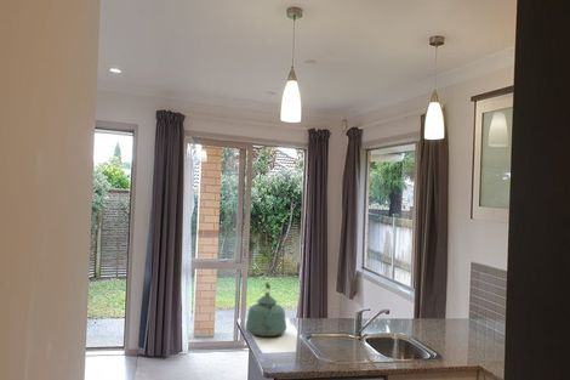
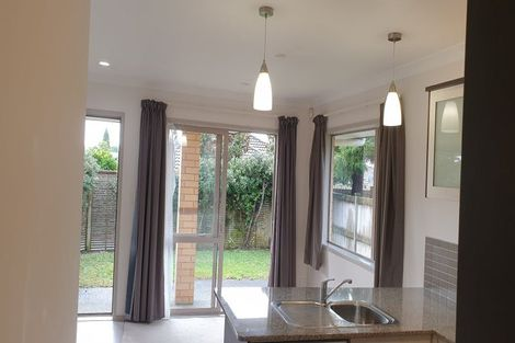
- kettle [244,282,287,338]
